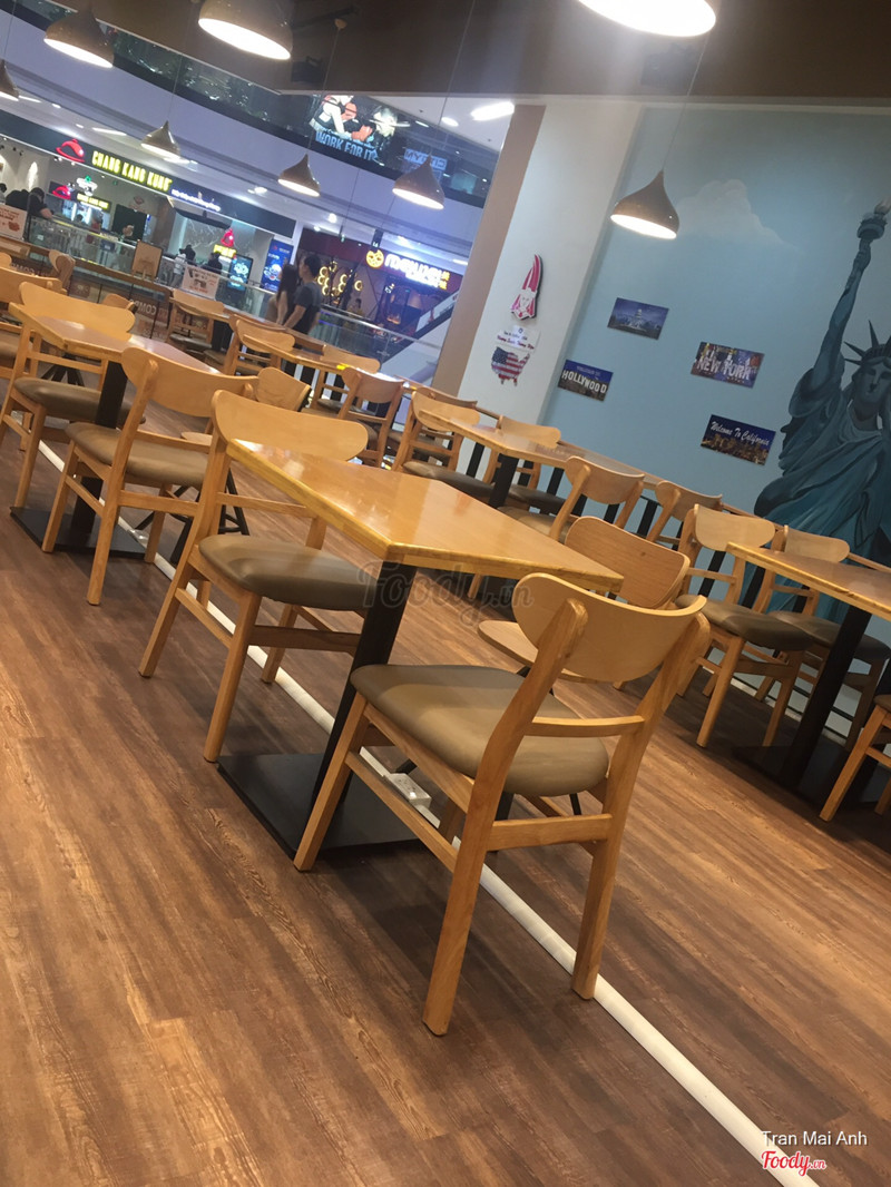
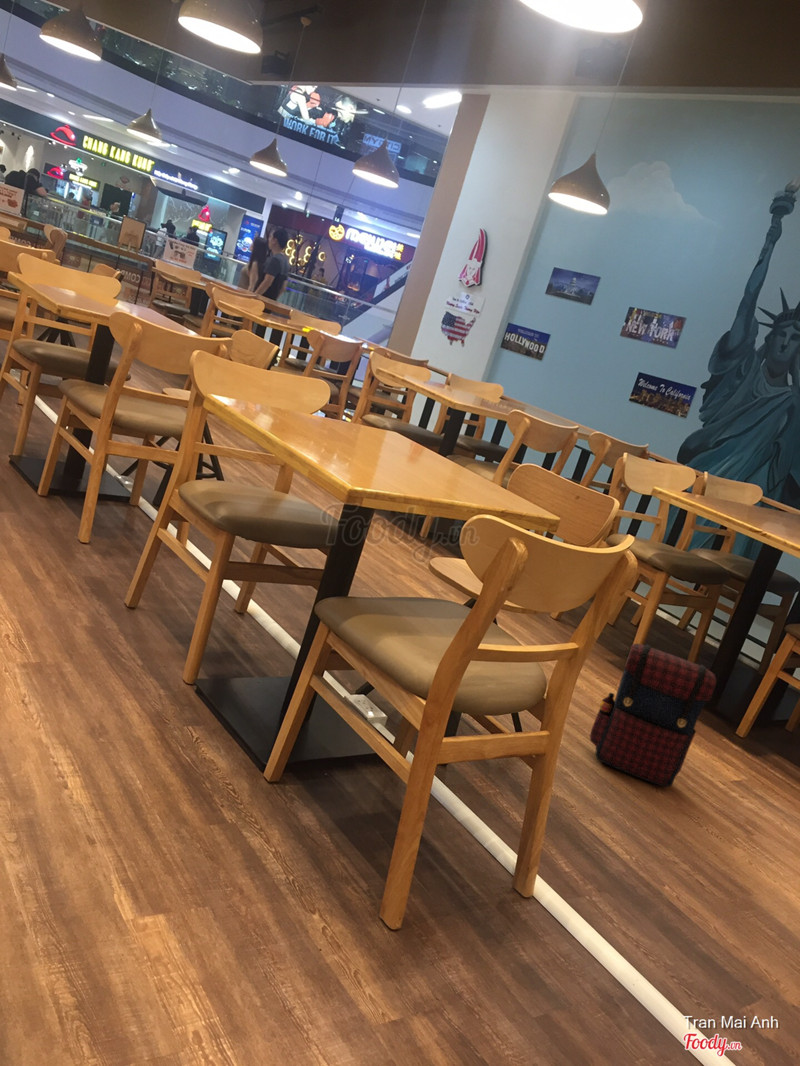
+ satchel [589,642,717,788]
